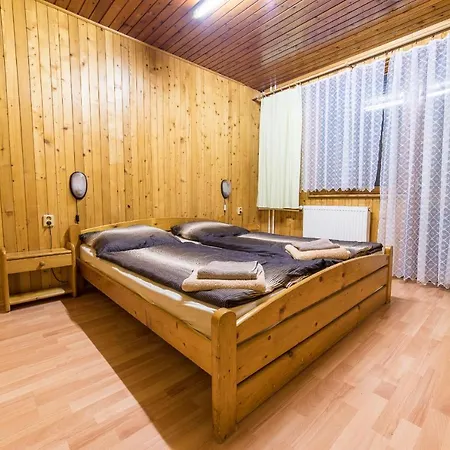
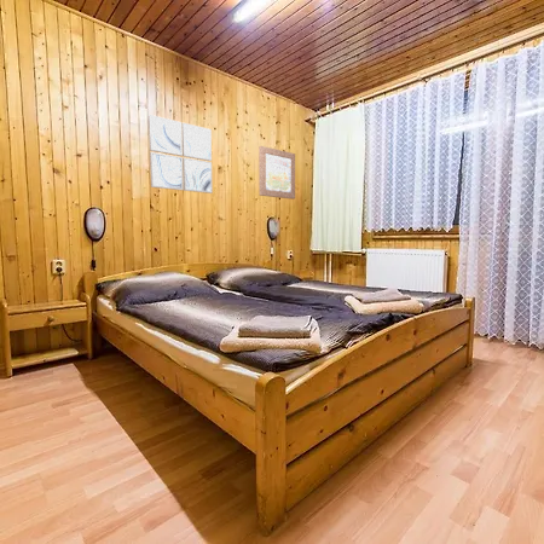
+ wall art [257,145,296,201]
+ wall art [147,114,214,195]
